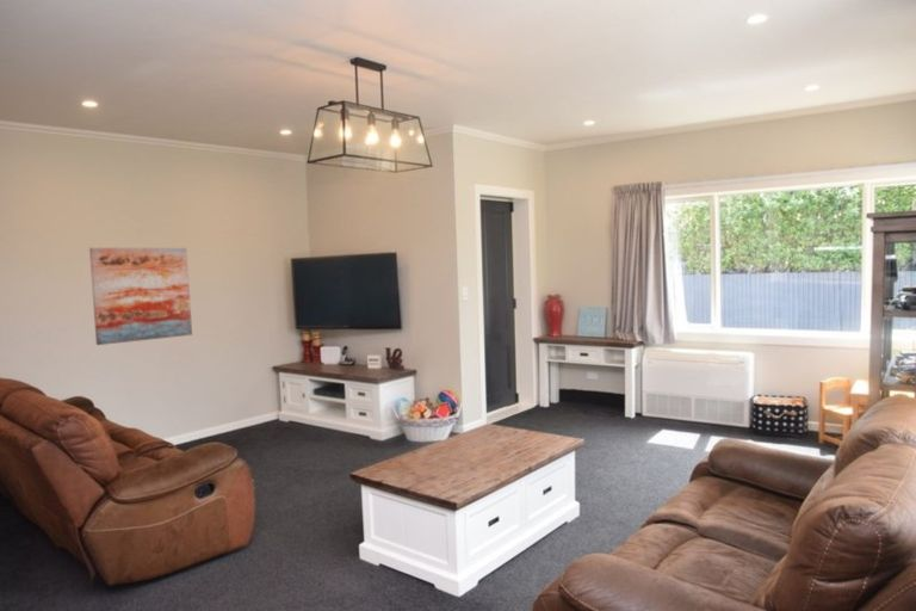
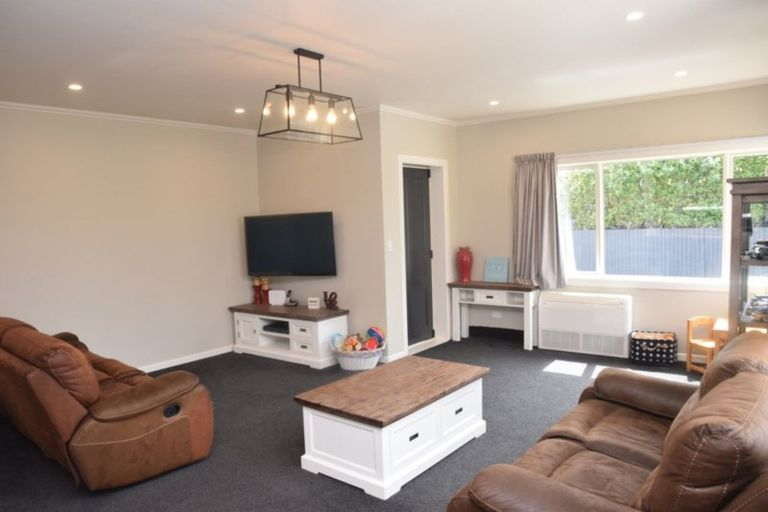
- wall art [88,247,193,346]
